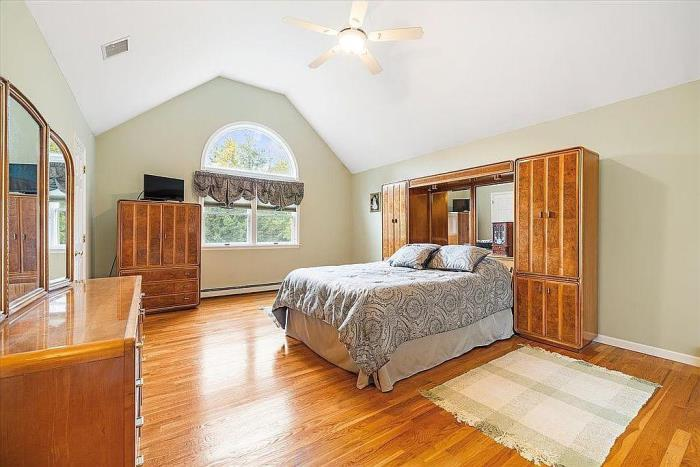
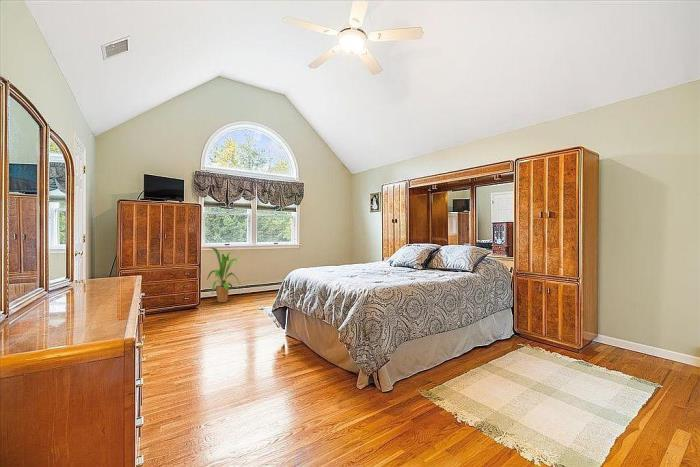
+ house plant [206,247,244,303]
